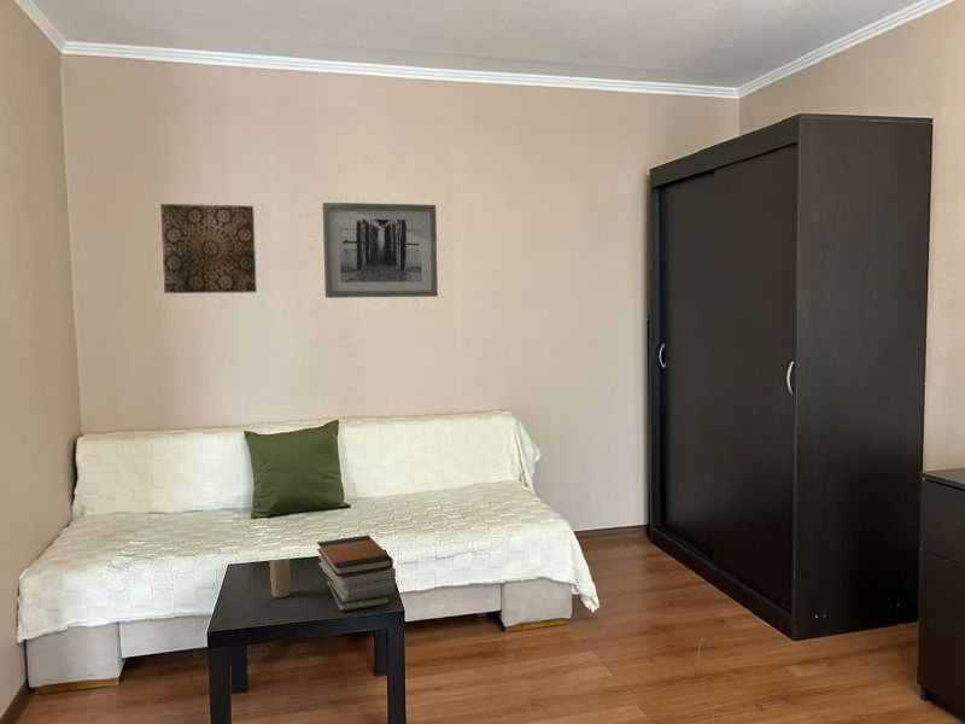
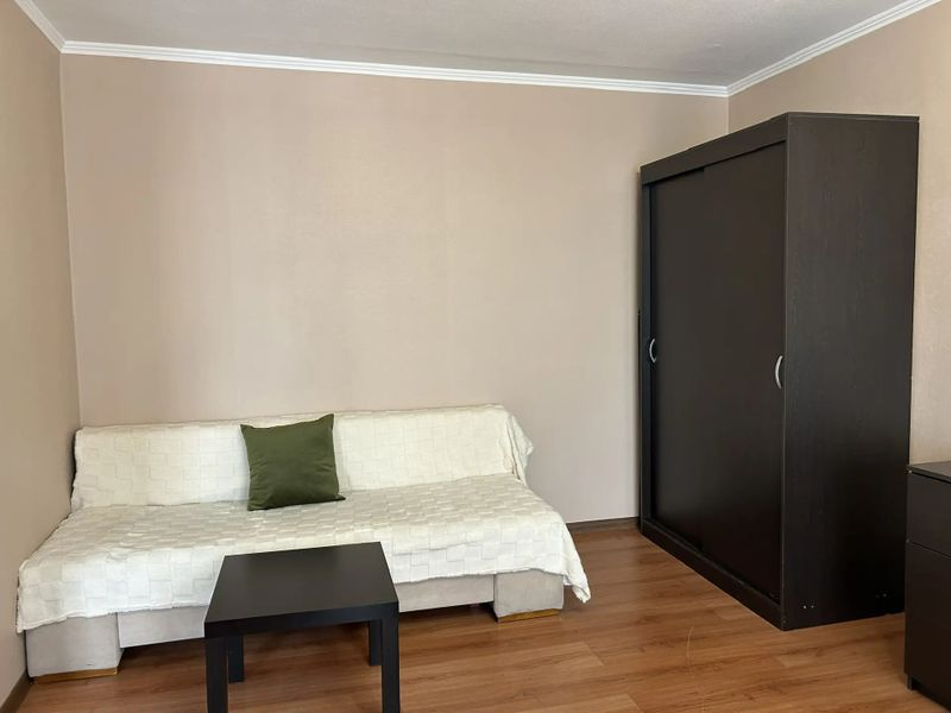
- wall art [321,202,439,299]
- book stack [316,533,397,613]
- candle [268,556,292,599]
- wall art [159,203,258,294]
